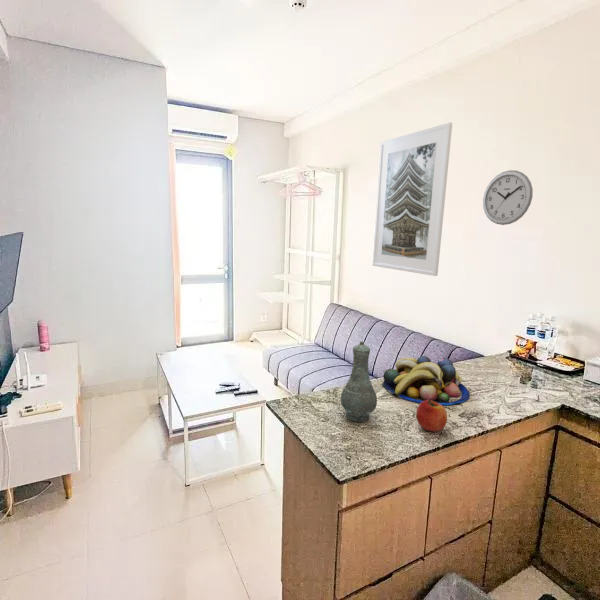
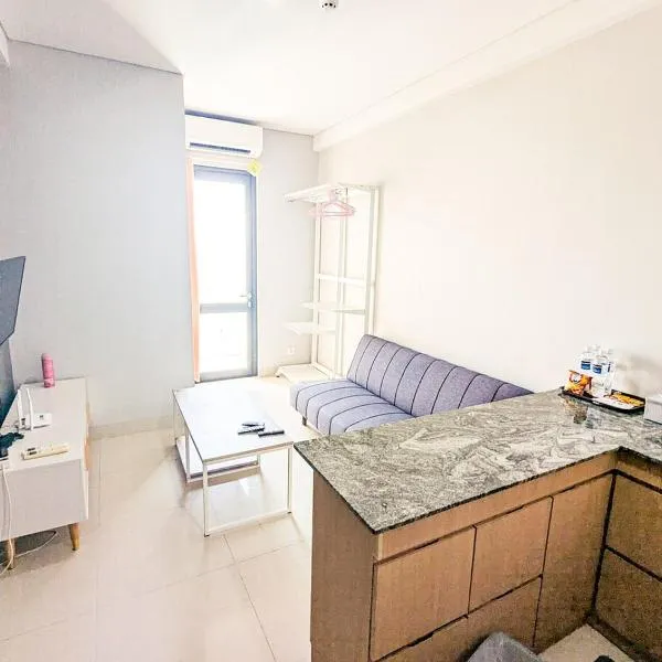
- fruit bowl [381,355,471,407]
- wall clock [482,169,534,226]
- apple [415,400,448,433]
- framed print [371,121,453,277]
- vase [340,340,378,423]
